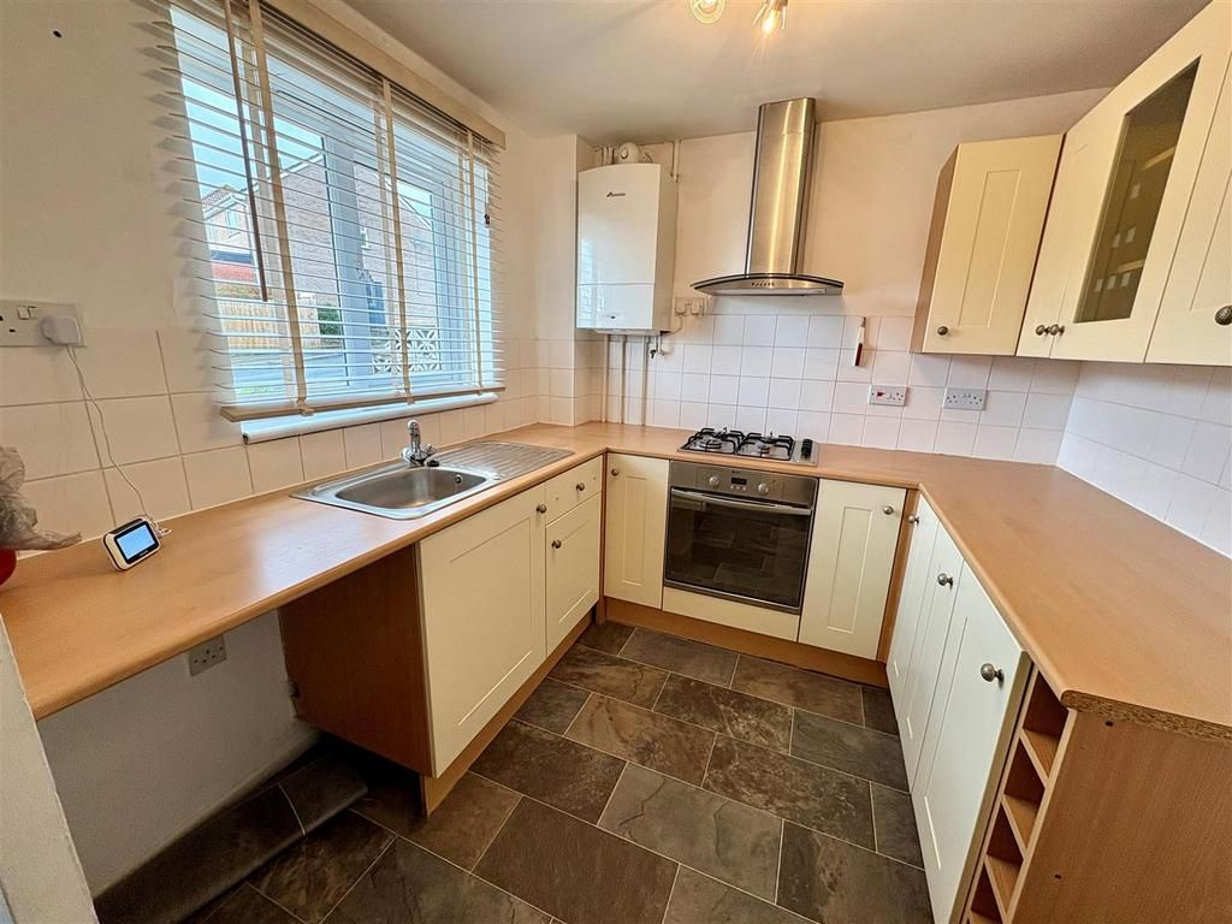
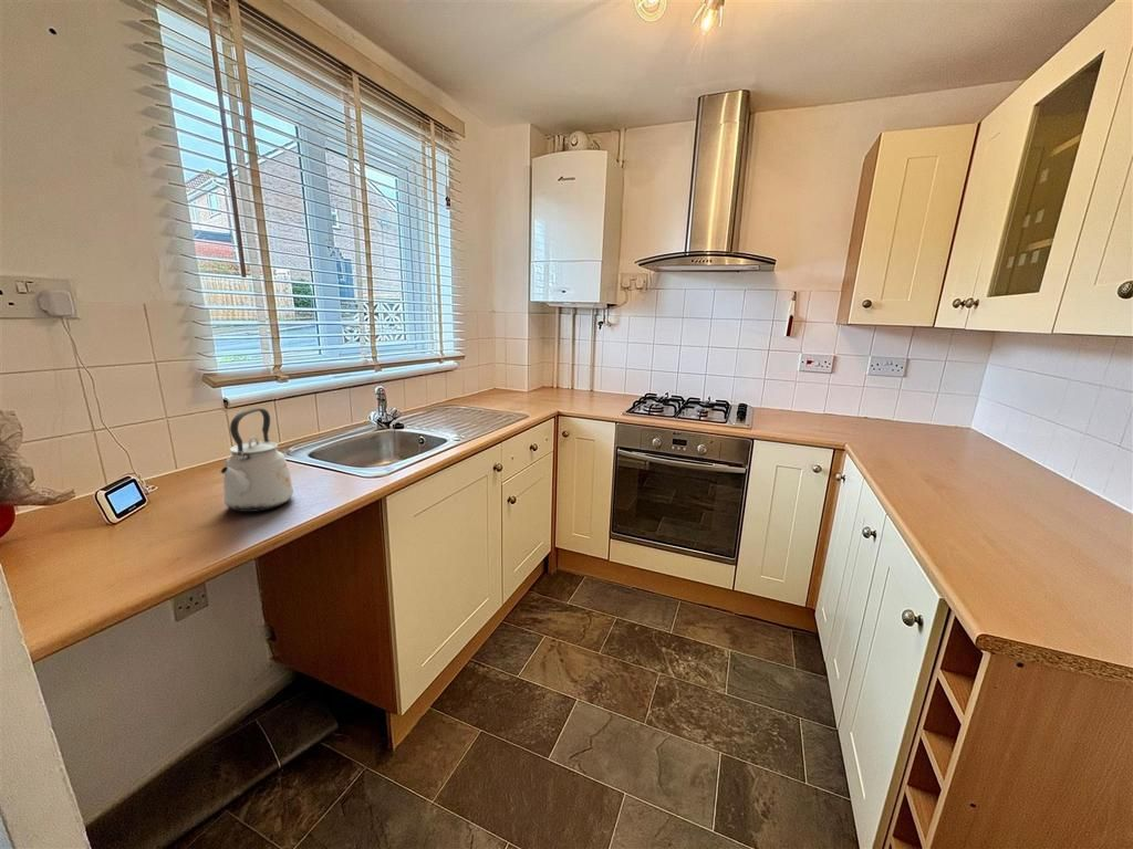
+ kettle [219,407,294,513]
